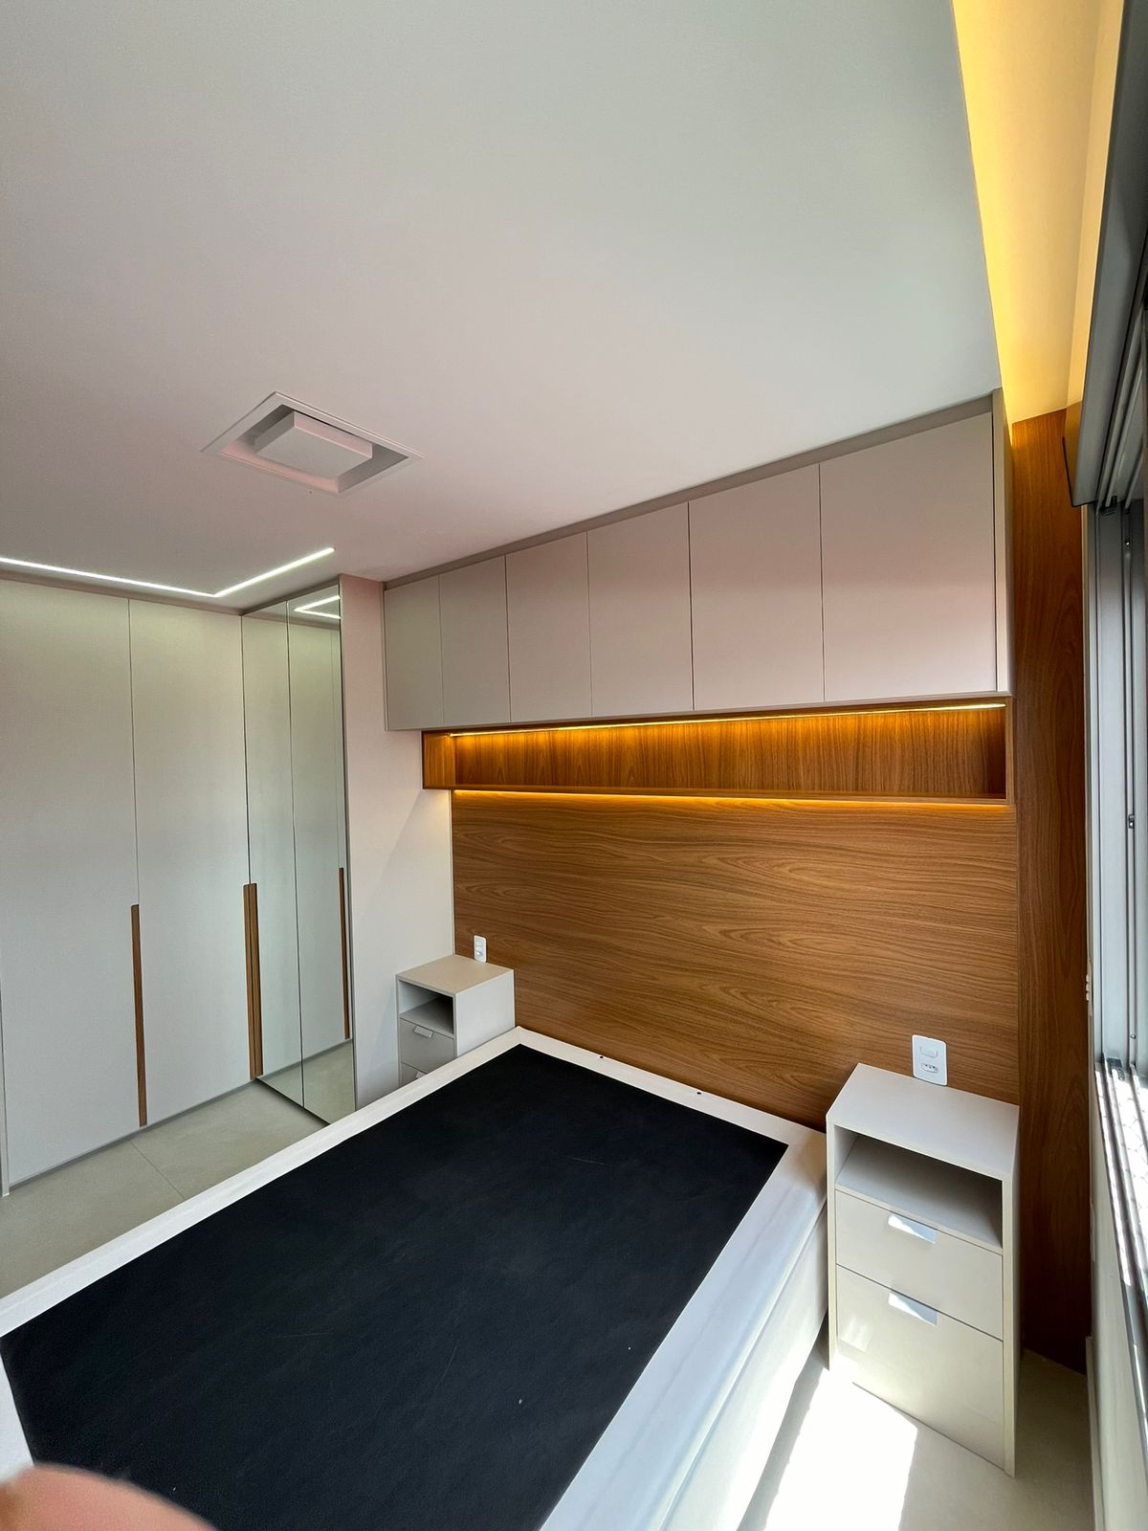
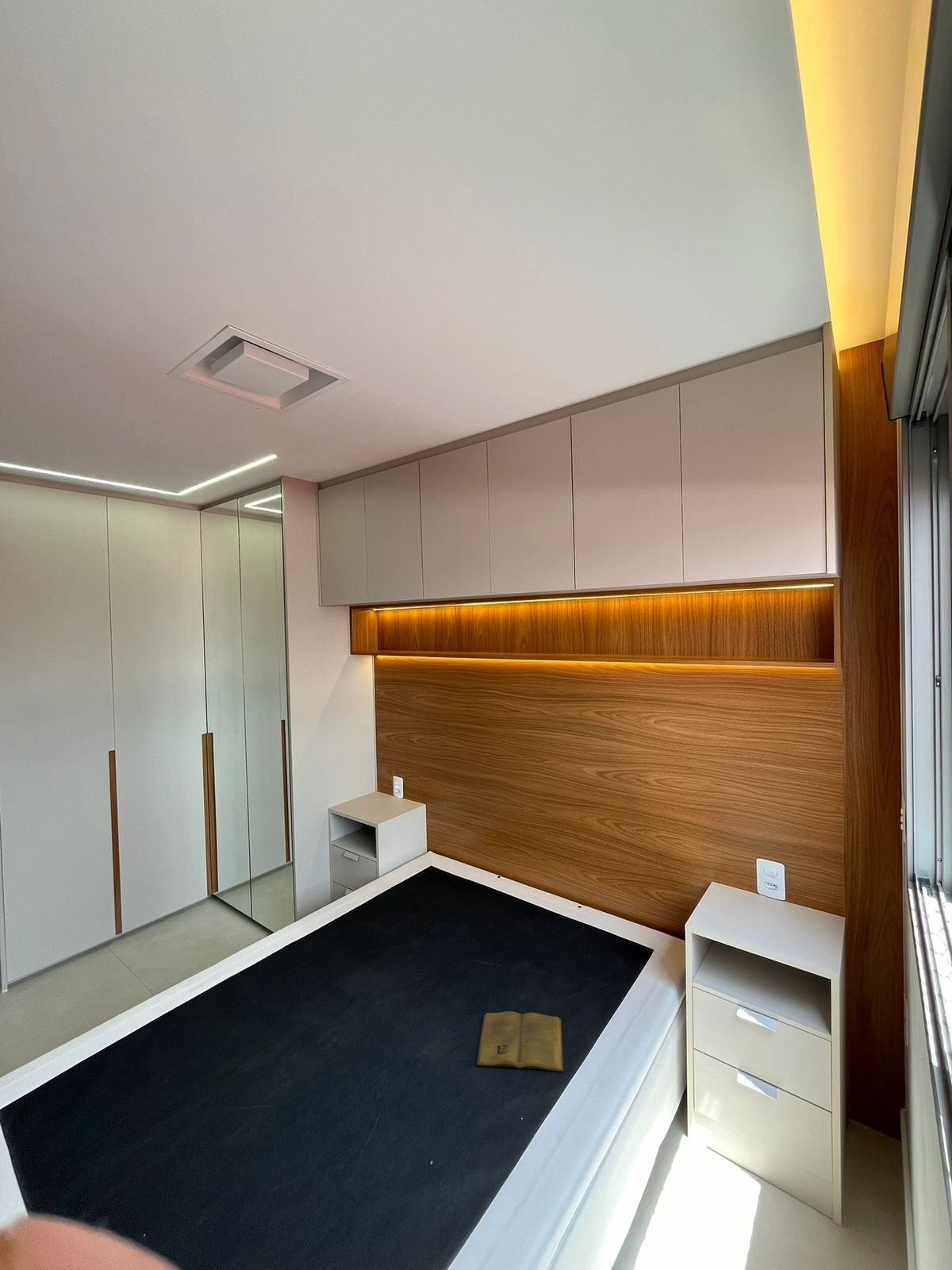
+ book [475,1010,564,1072]
